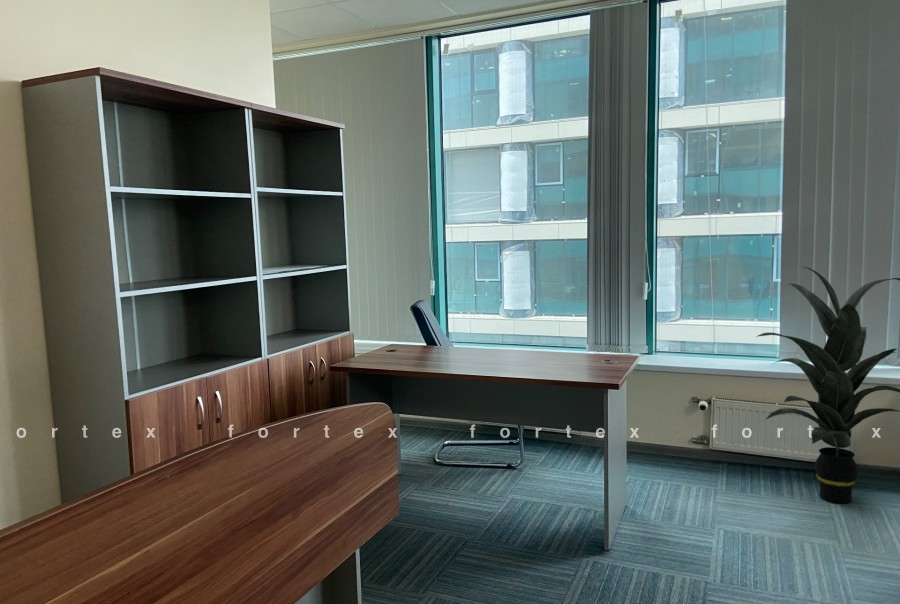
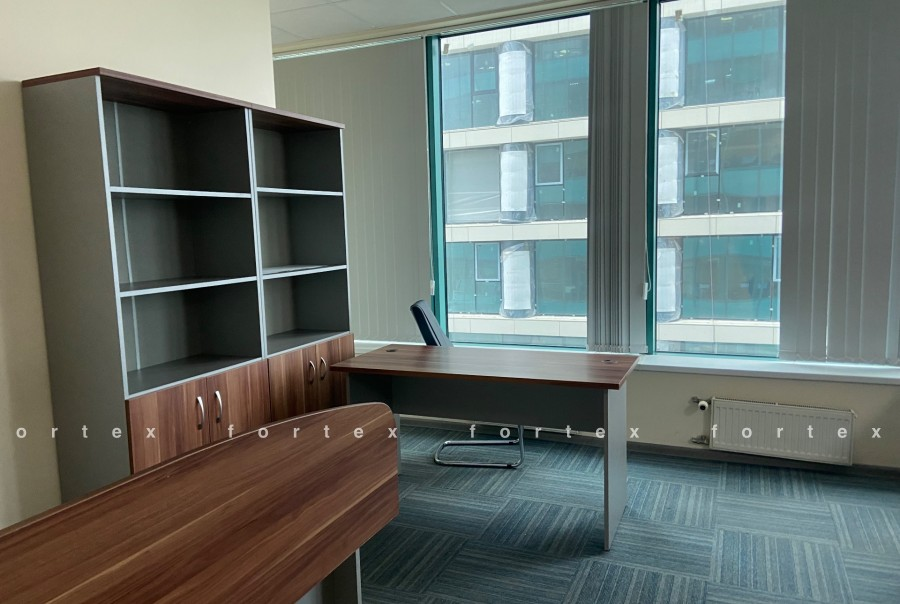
- indoor plant [755,266,900,504]
